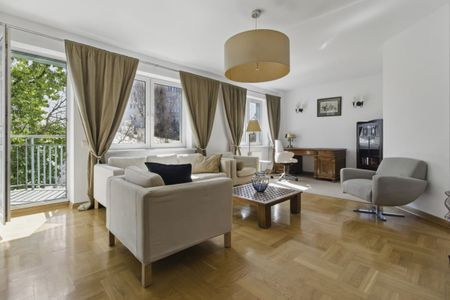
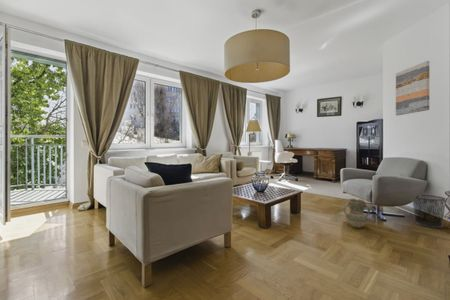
+ ceramic jug [342,198,371,229]
+ waste bin [412,193,447,229]
+ wall art [395,60,430,116]
